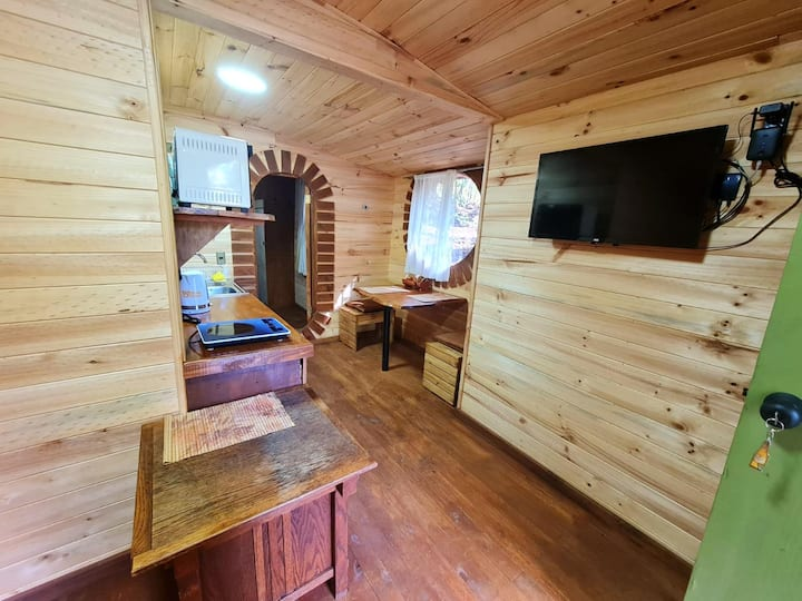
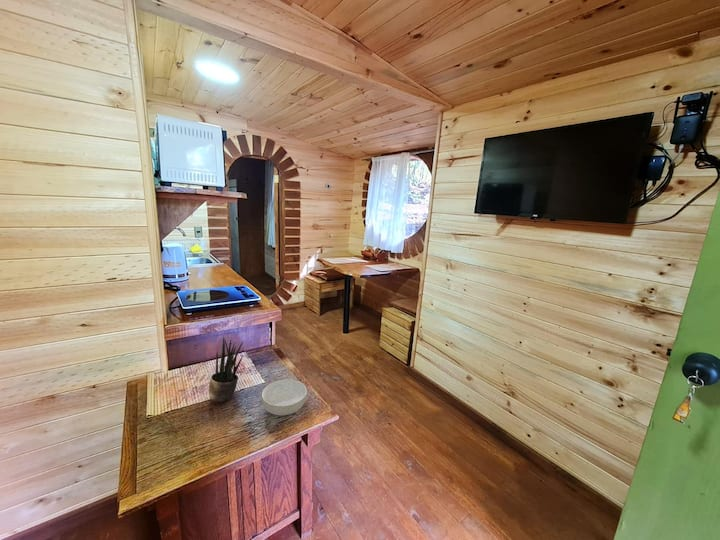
+ potted plant [208,337,244,403]
+ cereal bowl [261,379,308,416]
